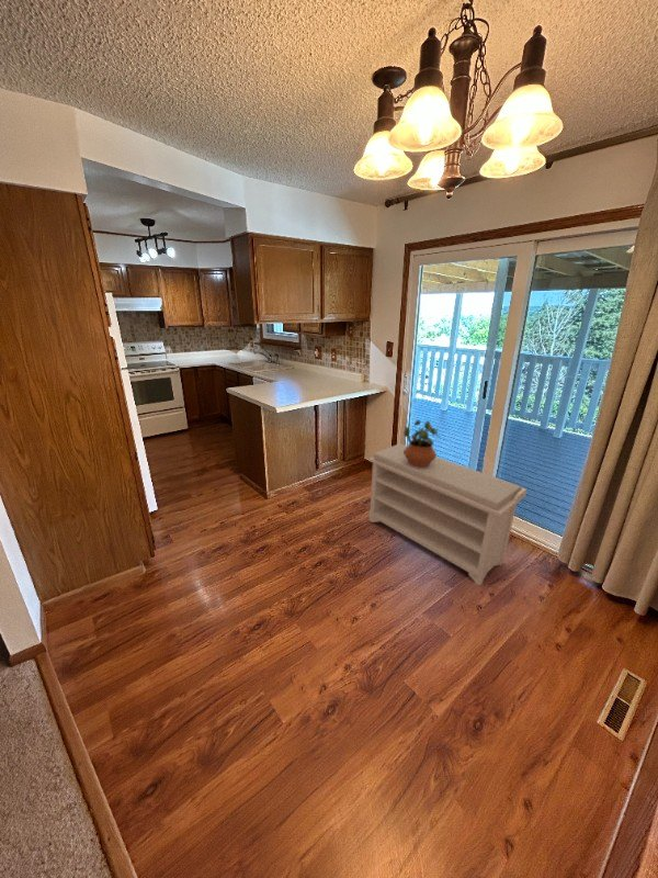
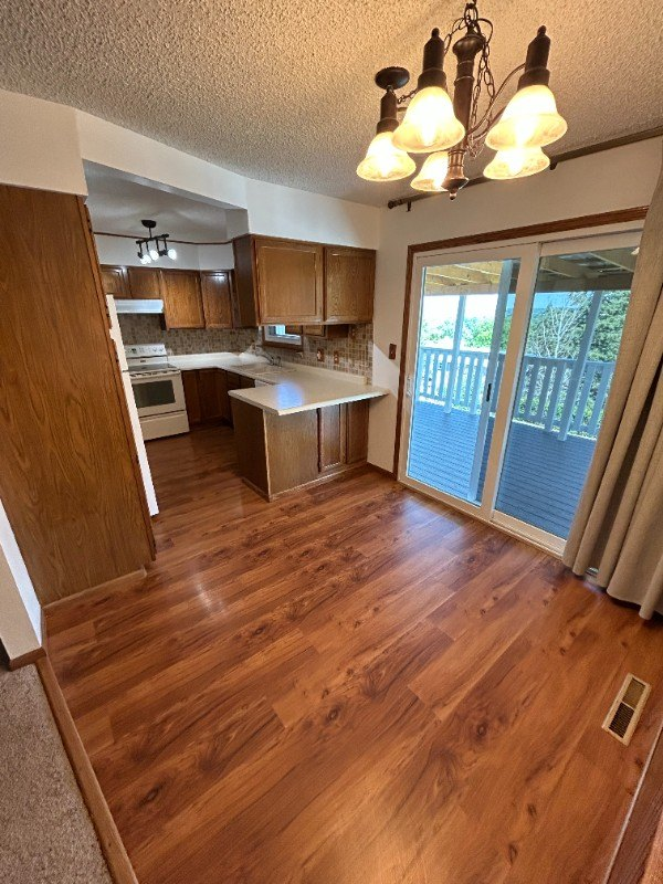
- potted plant [404,419,442,469]
- bench [367,443,527,587]
